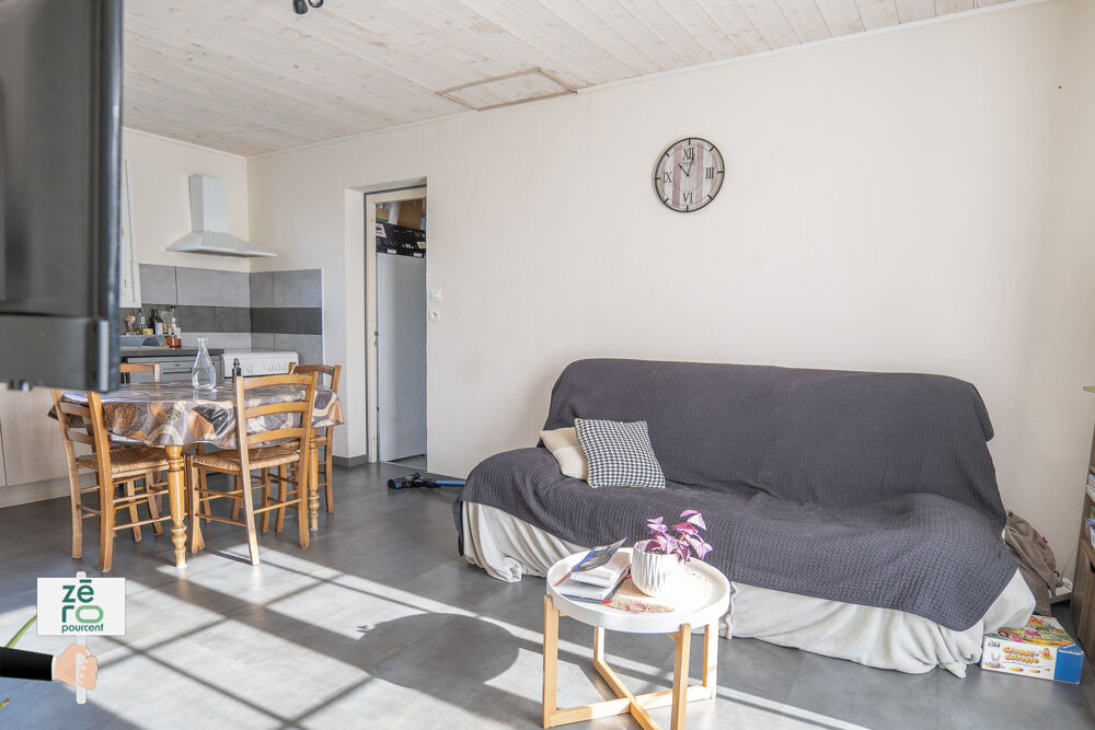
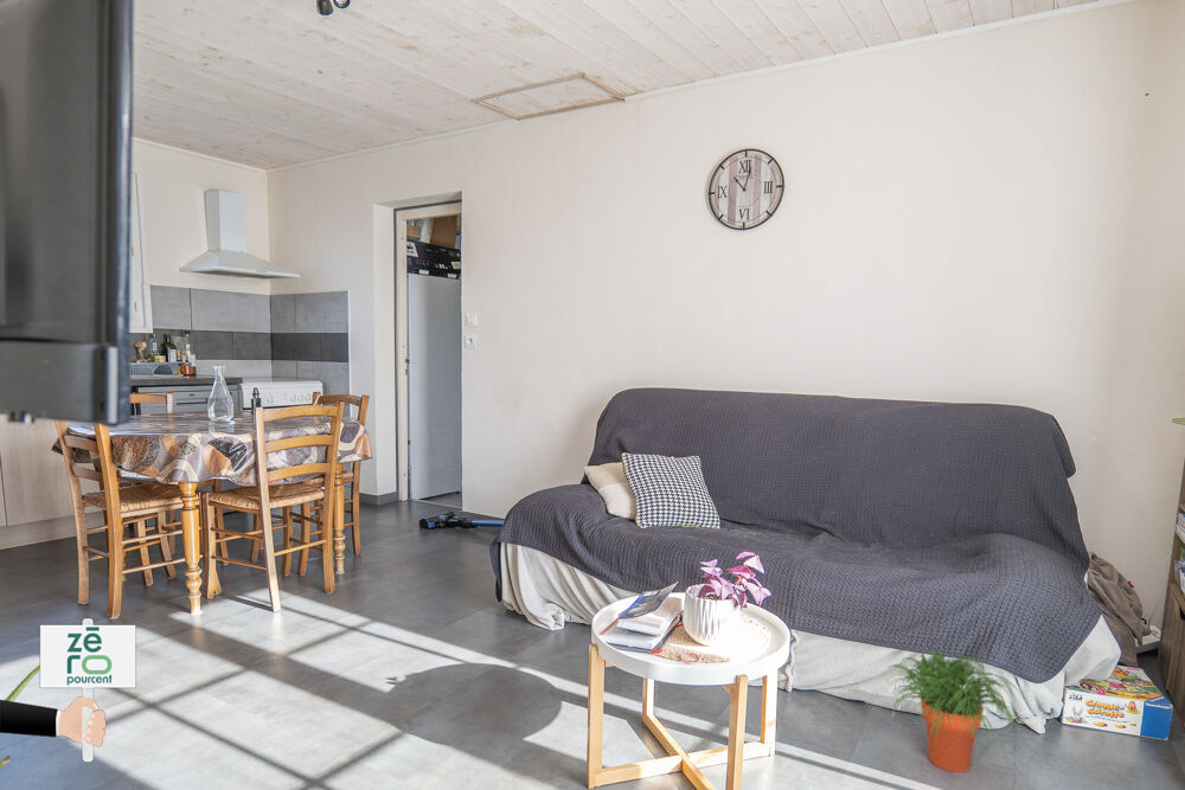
+ potted plant [885,649,1025,773]
